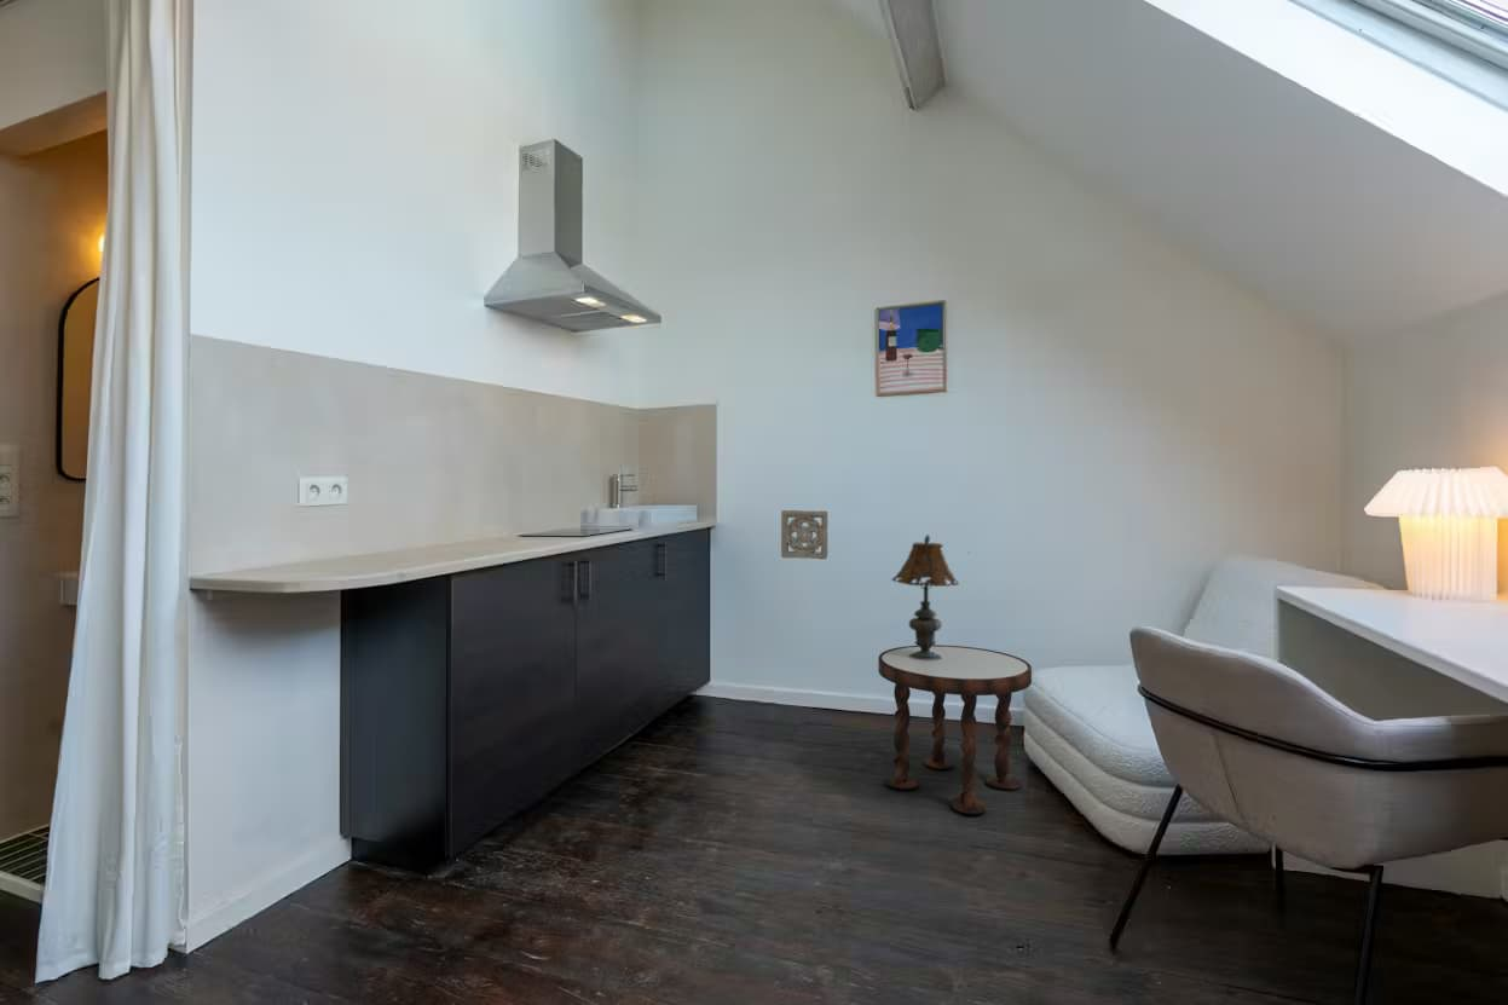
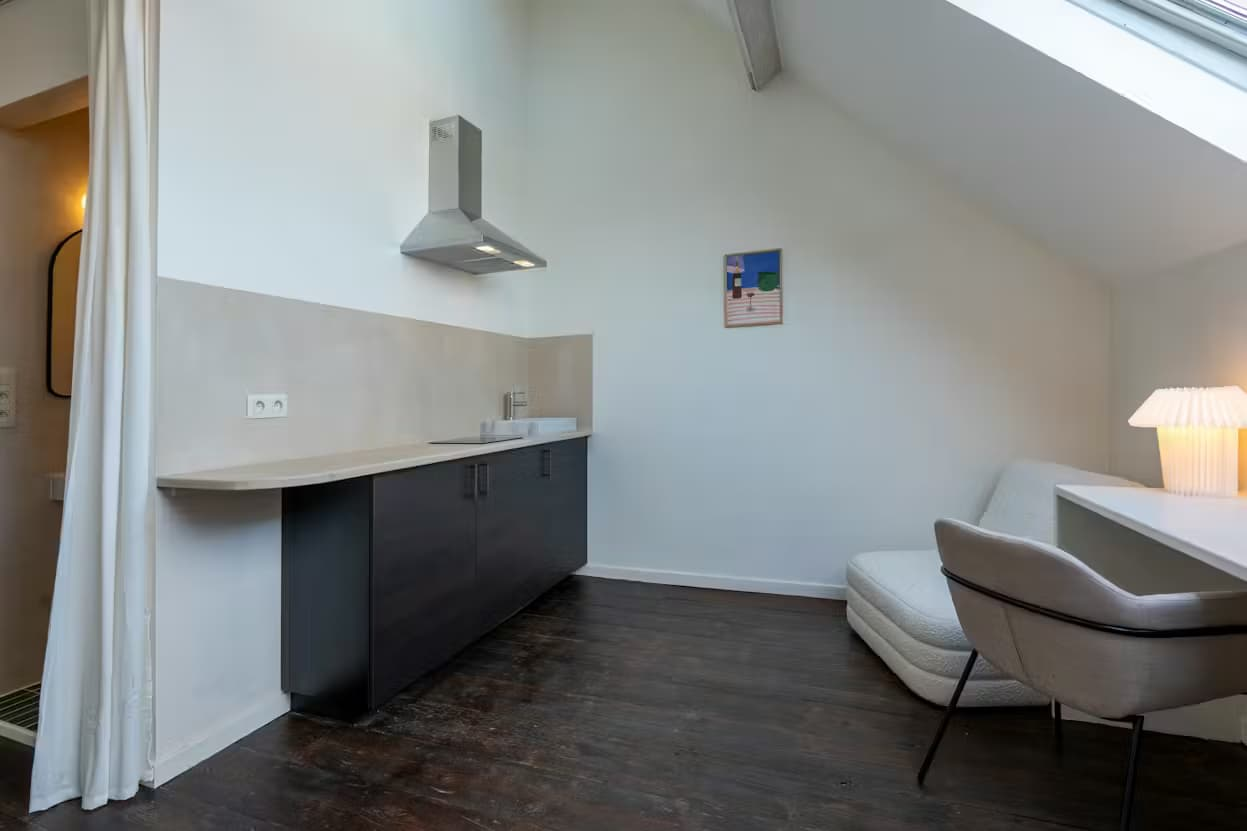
- wall ornament [780,509,828,560]
- table lamp [891,533,970,660]
- side table [877,643,1033,815]
